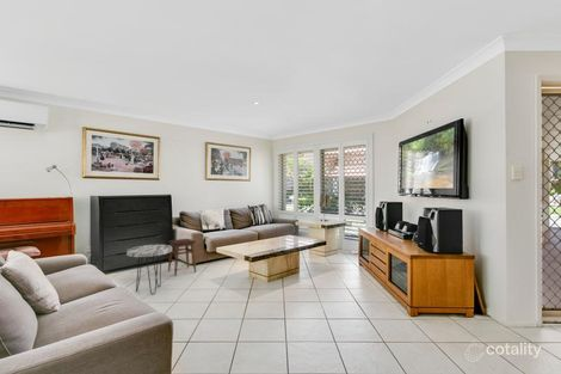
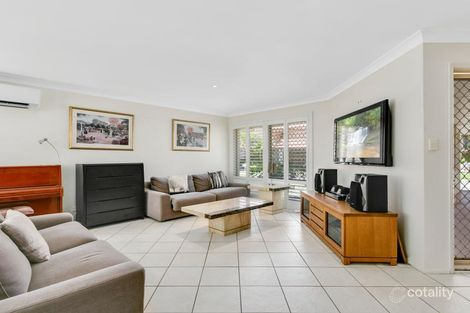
- stool [167,238,197,277]
- side table [125,244,172,295]
